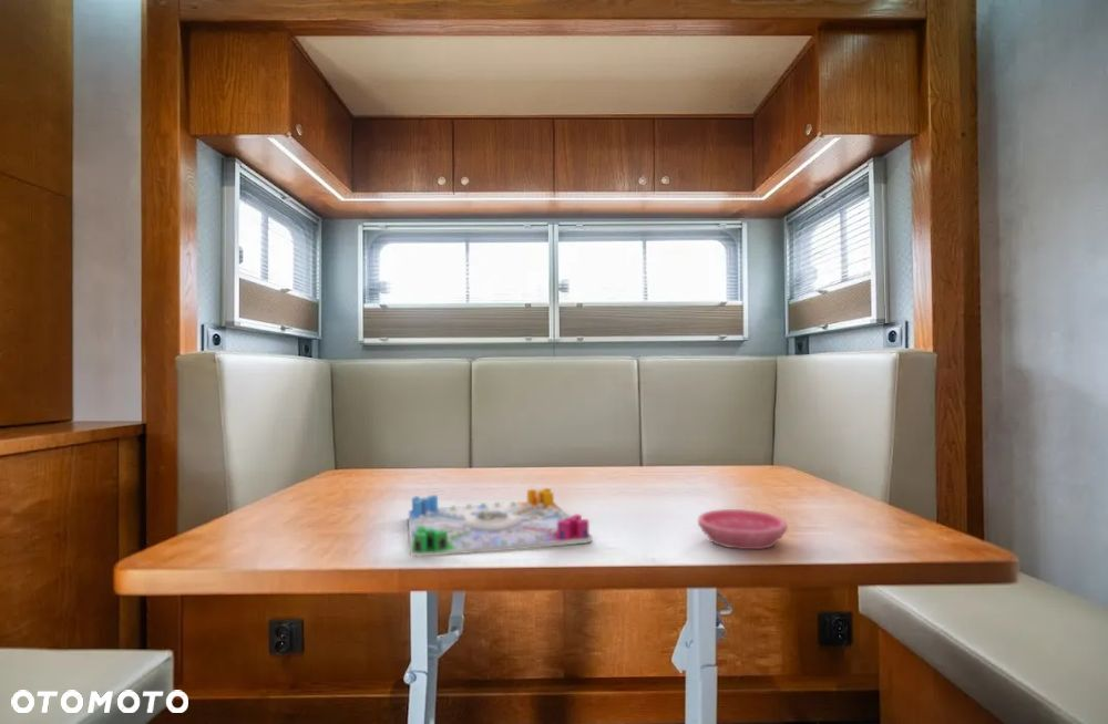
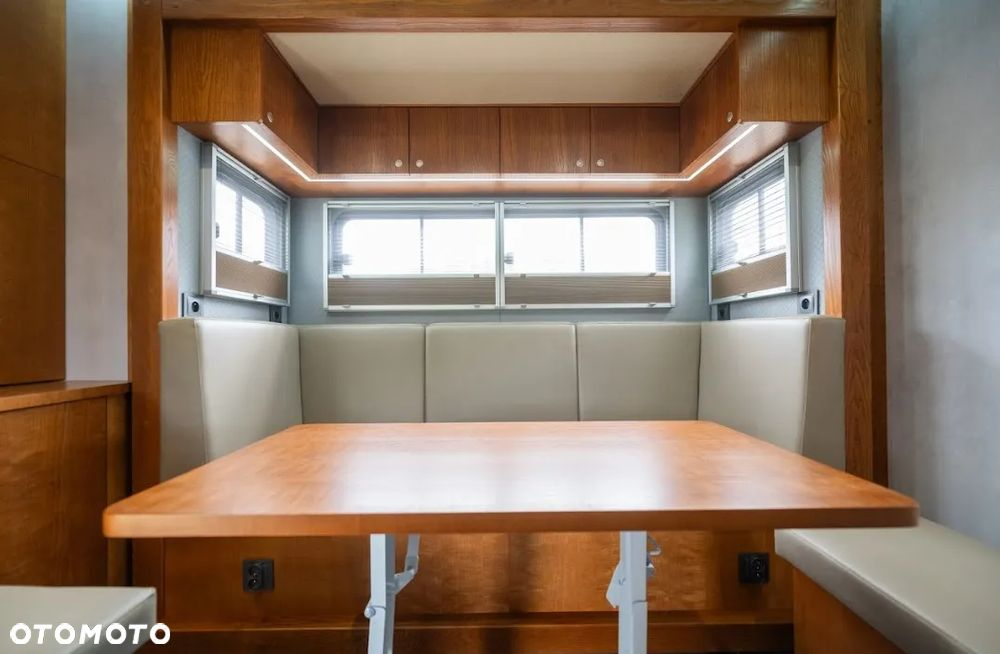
- board game [408,487,594,558]
- saucer [697,508,788,550]
